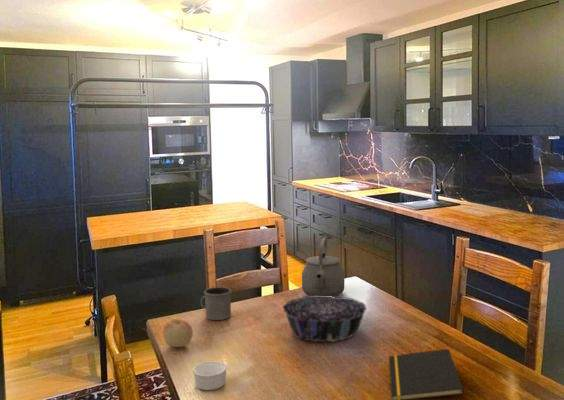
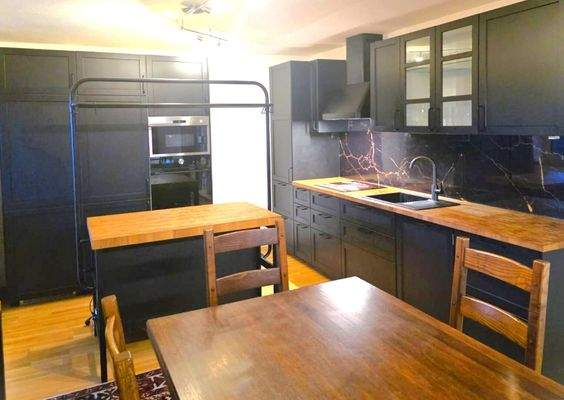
- mug [200,286,232,321]
- decorative bowl [281,295,368,343]
- ramekin [192,360,228,391]
- tea kettle [301,237,346,297]
- apple [162,318,194,348]
- notepad [388,348,465,400]
